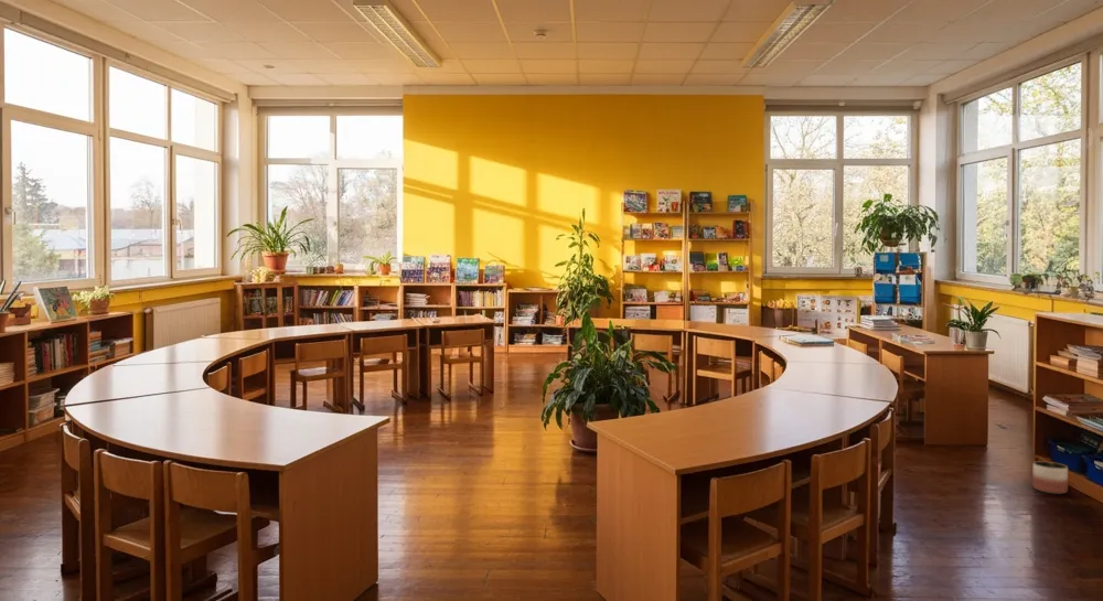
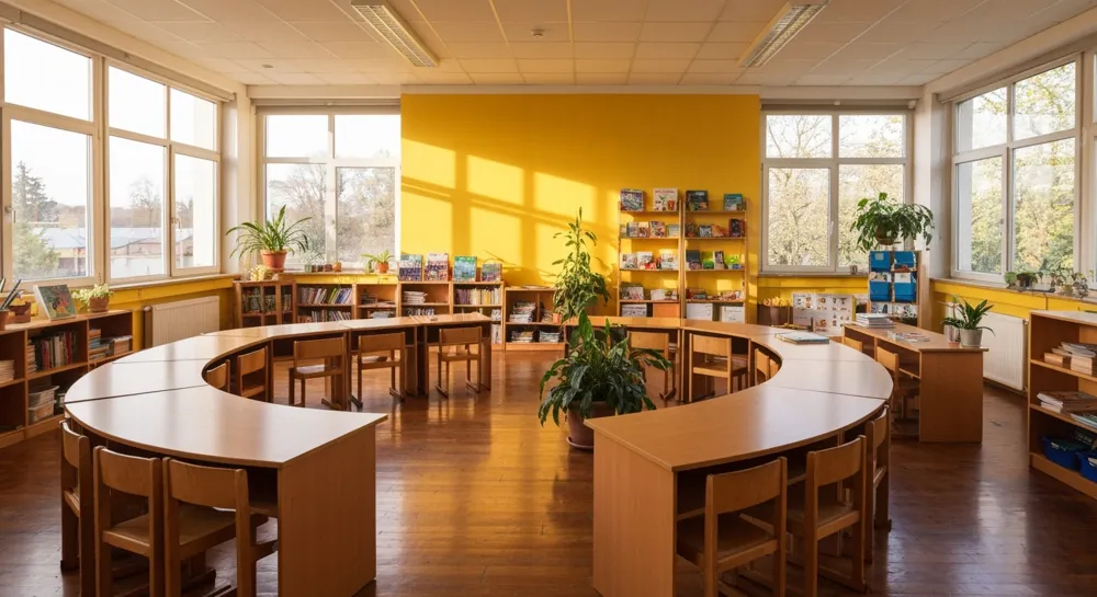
- planter [1031,460,1069,495]
